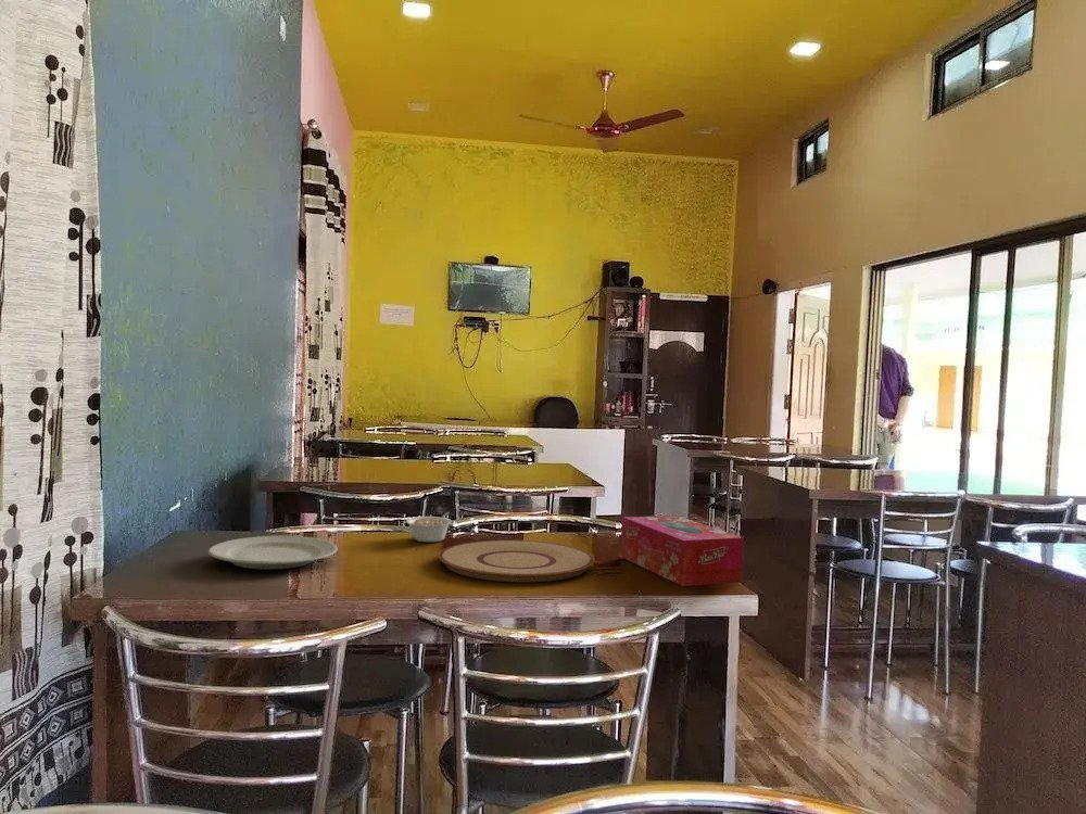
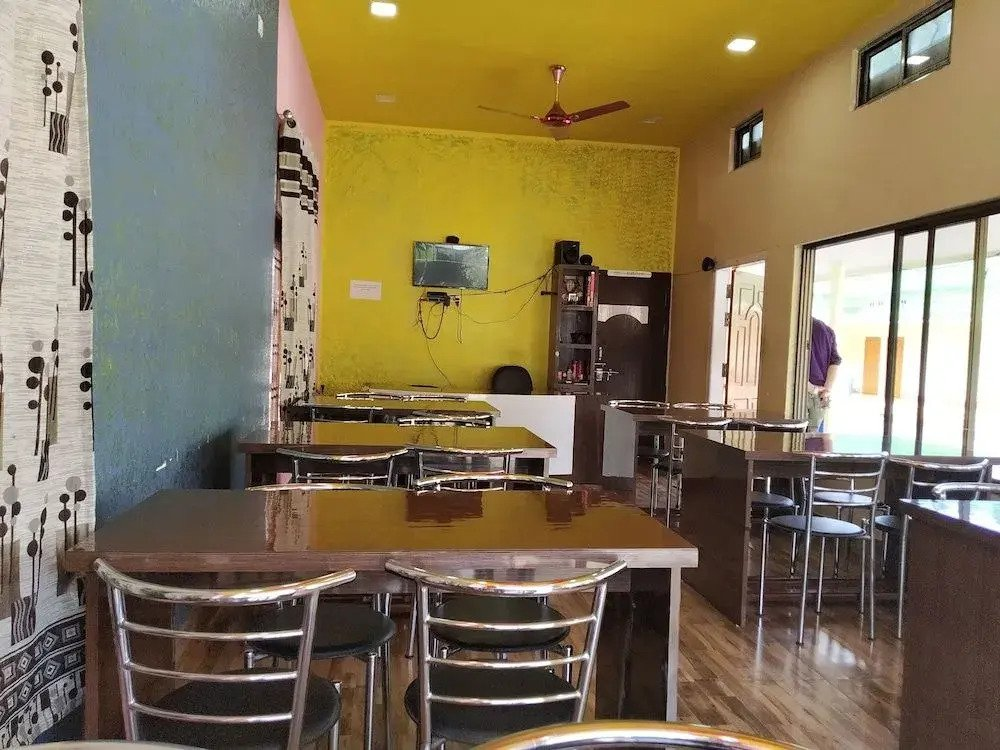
- tissue box [620,514,745,587]
- plate [438,539,595,583]
- legume [405,511,453,543]
- chinaware [207,535,339,571]
